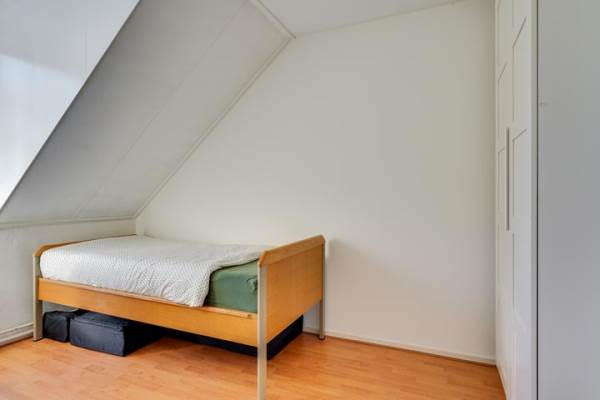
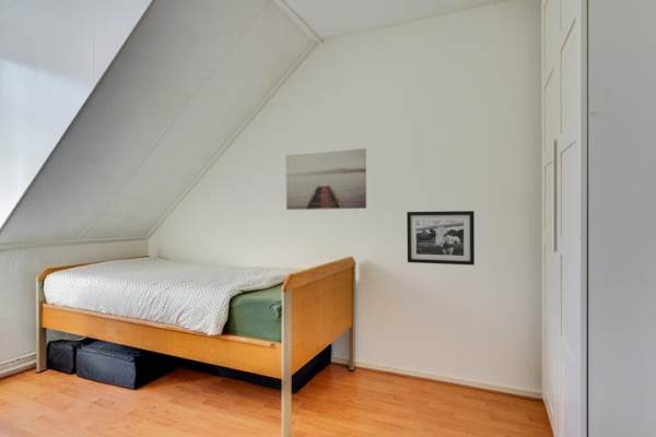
+ wall art [284,147,367,211]
+ picture frame [406,210,476,267]
